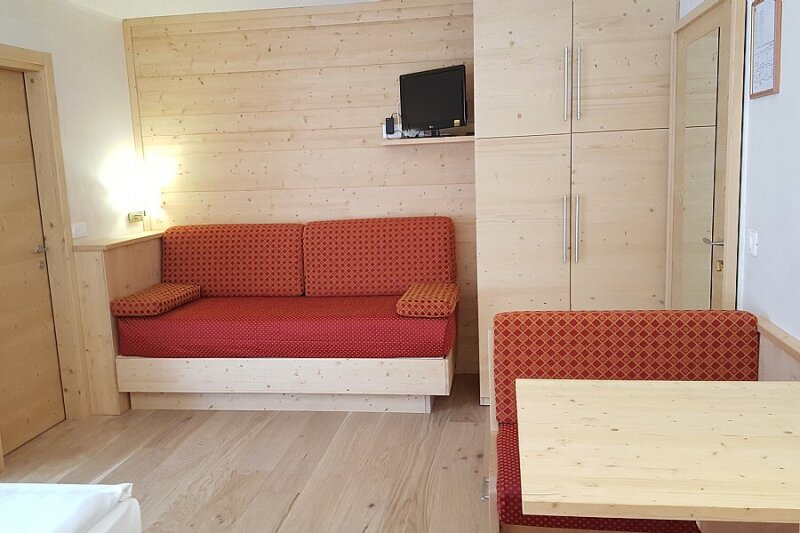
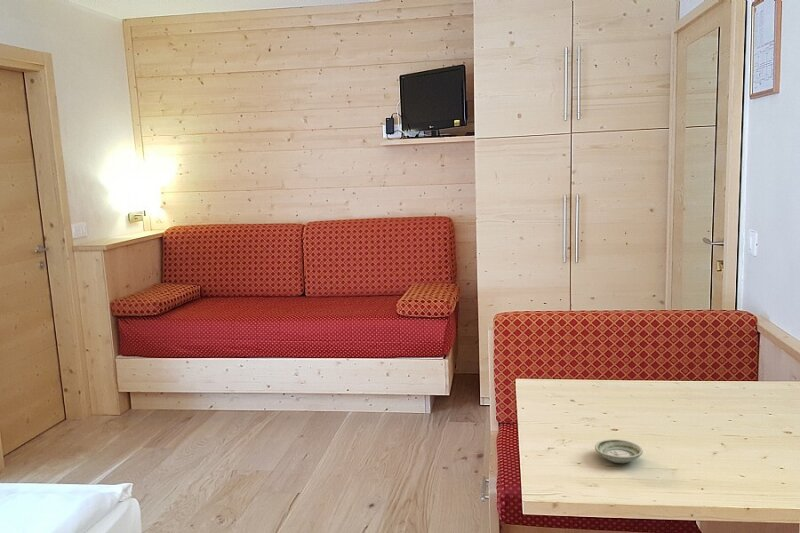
+ saucer [594,438,644,464]
